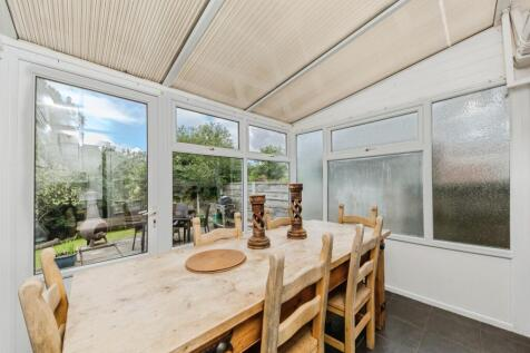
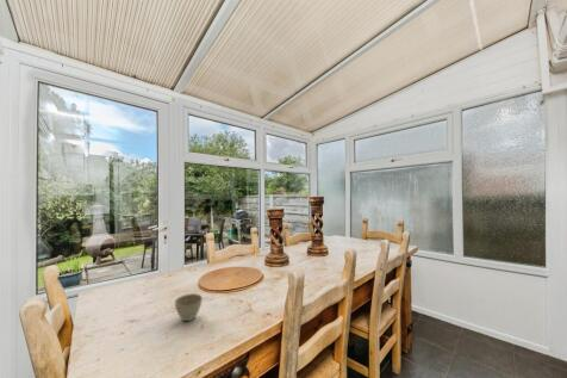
+ flower pot [174,292,204,322]
